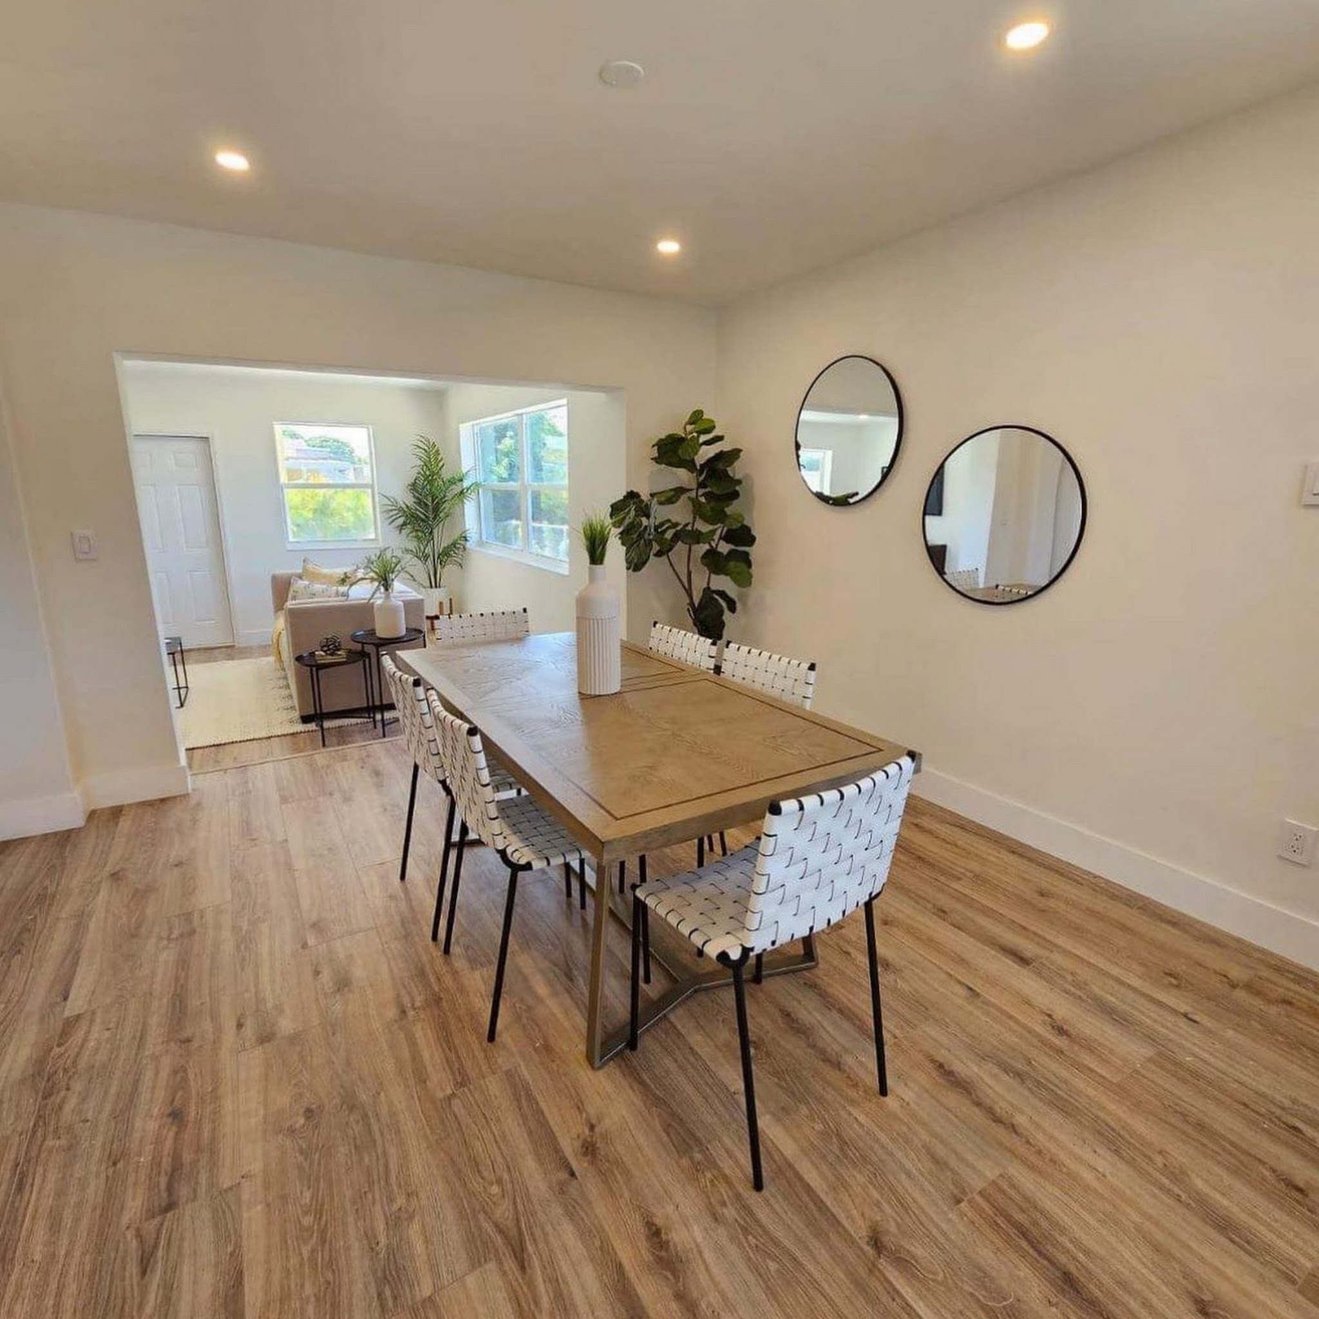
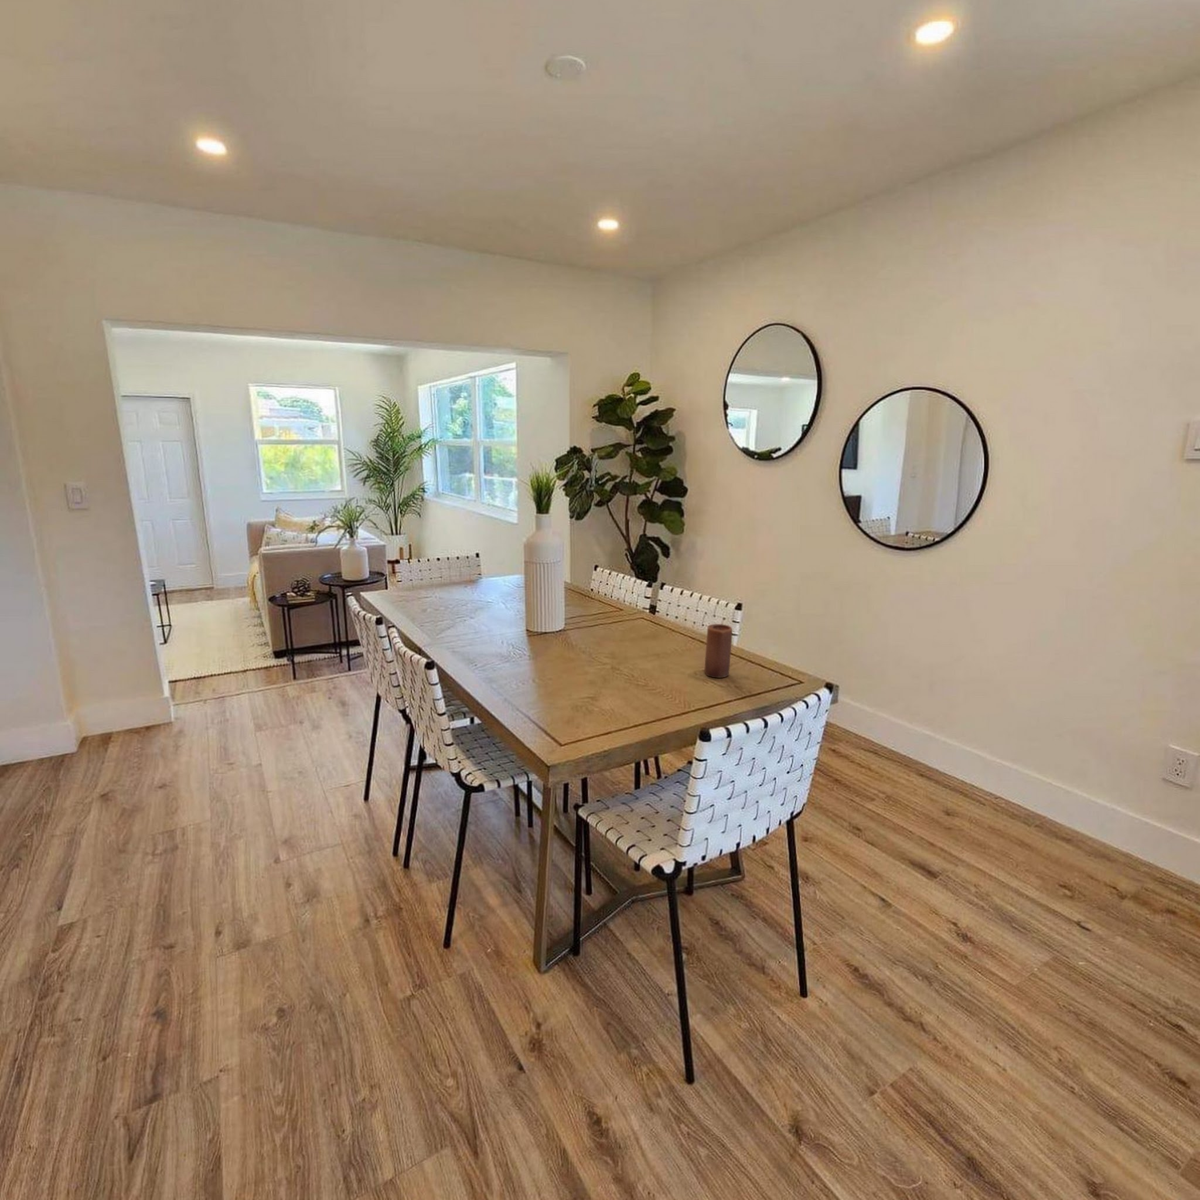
+ candle [703,623,733,678]
